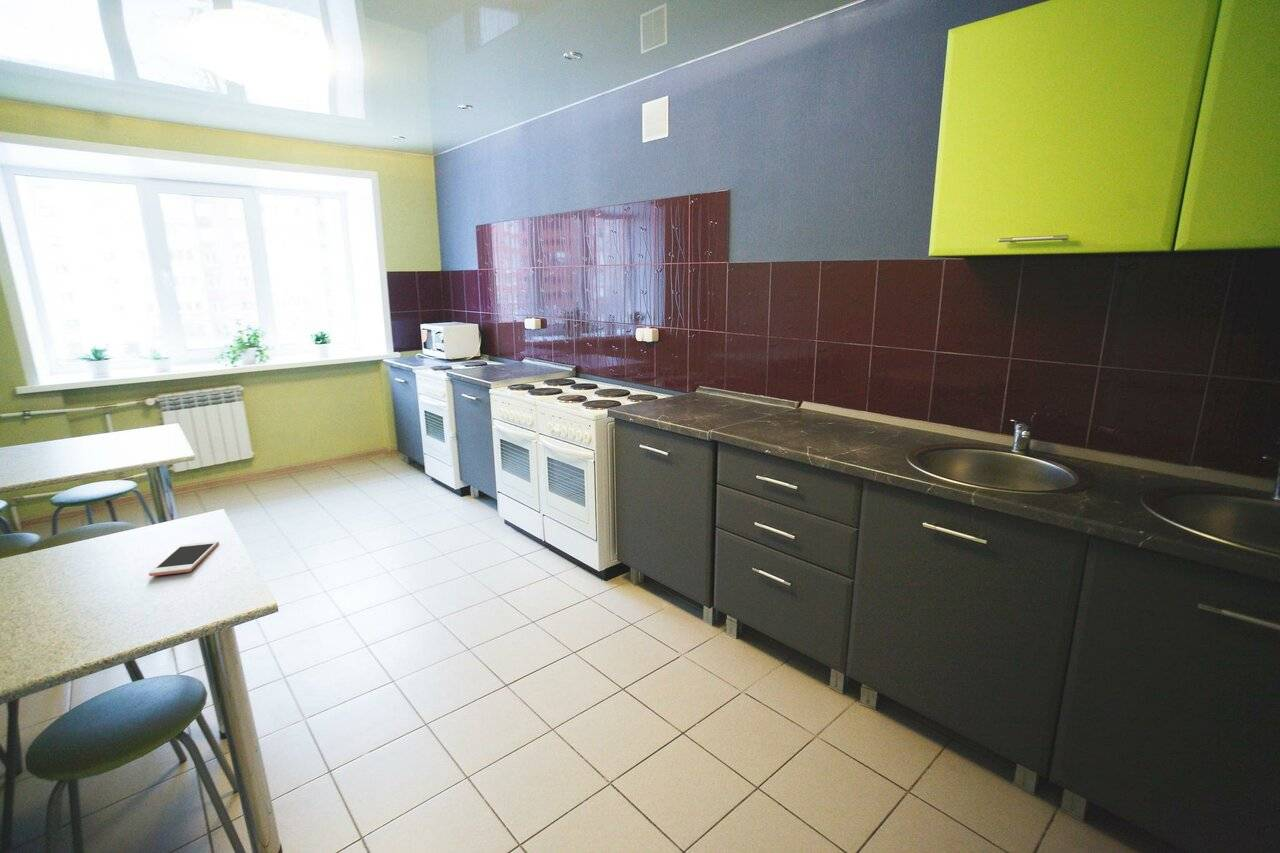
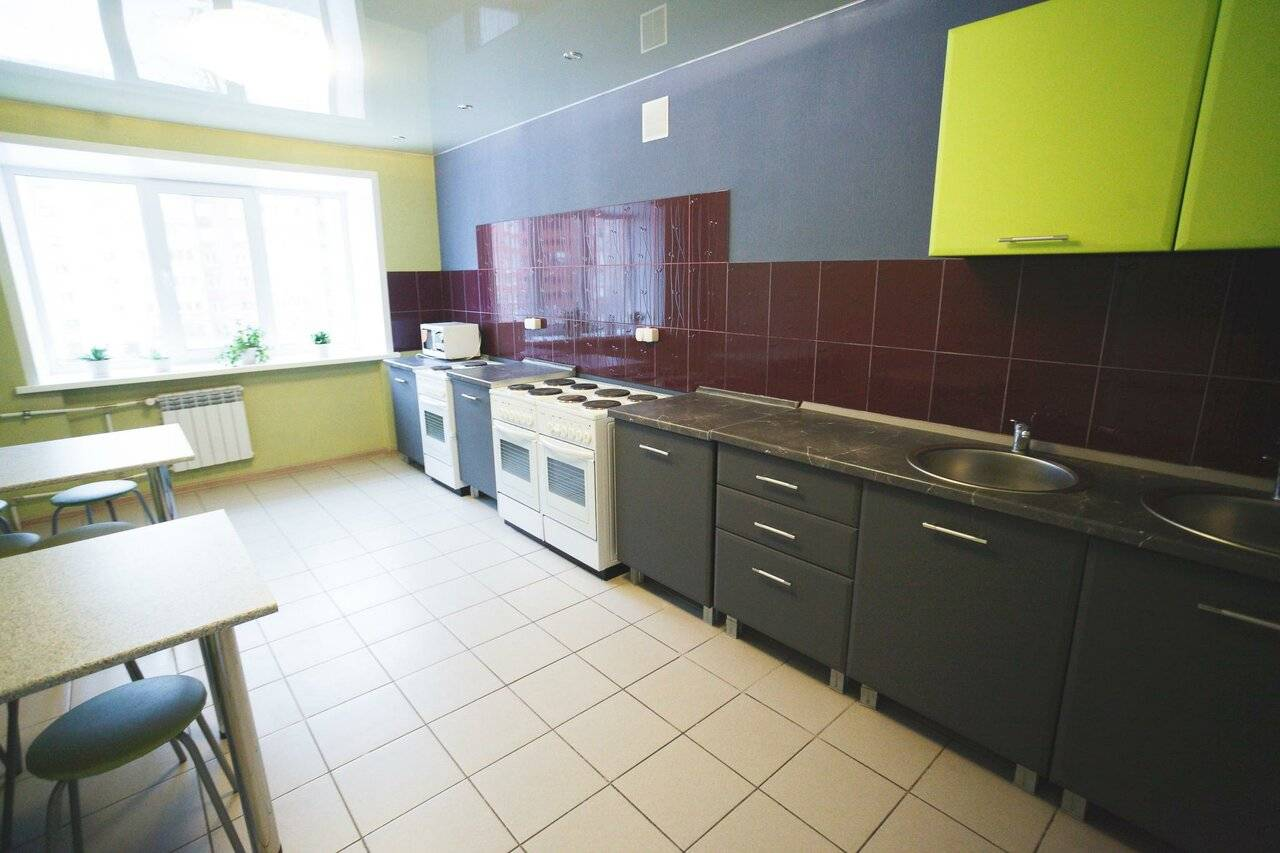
- cell phone [148,540,220,577]
